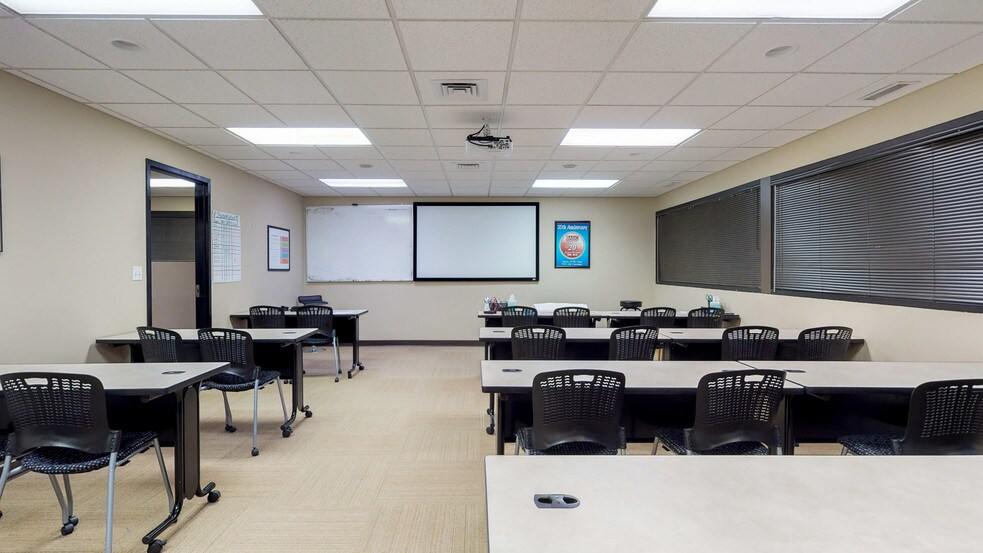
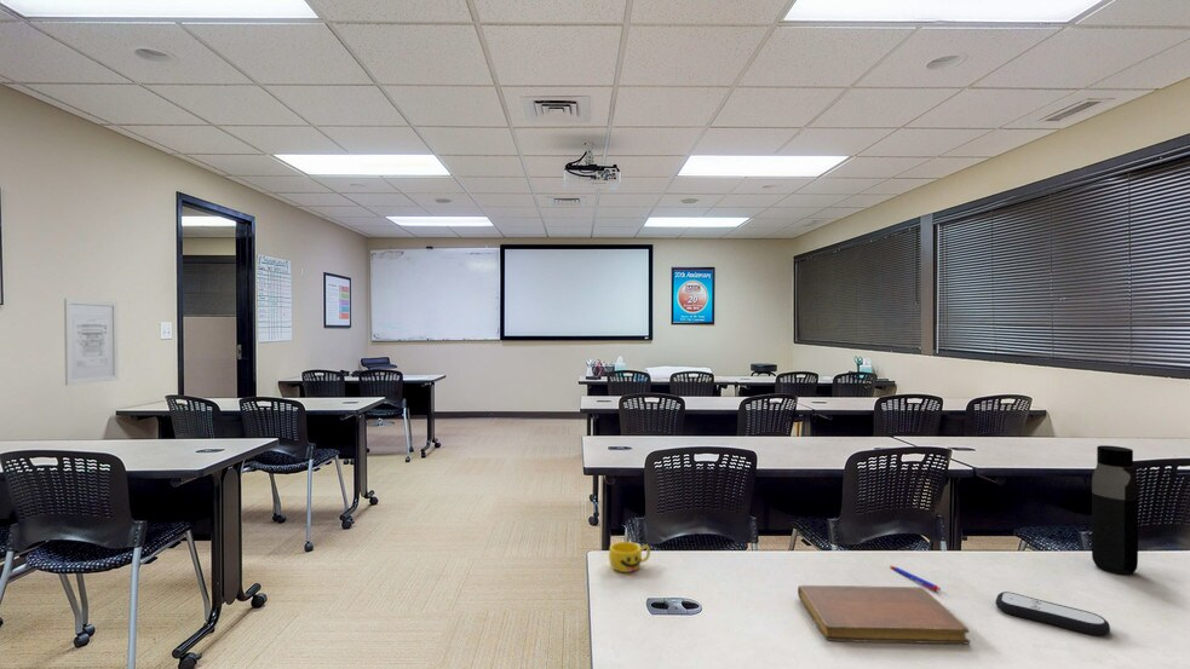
+ notebook [797,584,971,645]
+ pen [889,565,942,593]
+ wall art [63,298,120,387]
+ remote control [994,590,1111,636]
+ cup [608,541,651,573]
+ water bottle [1091,444,1139,576]
